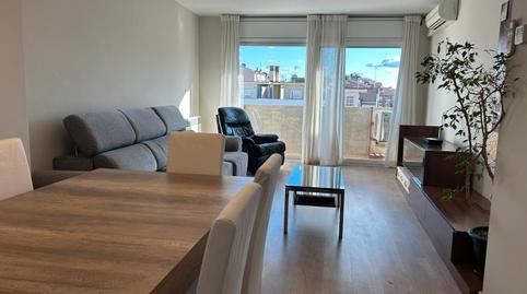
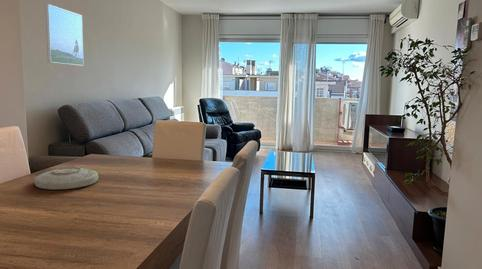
+ plate [33,166,99,190]
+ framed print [44,3,85,67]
